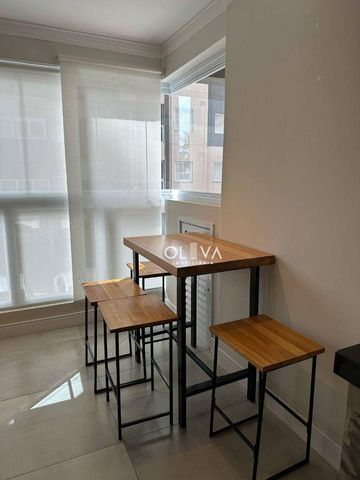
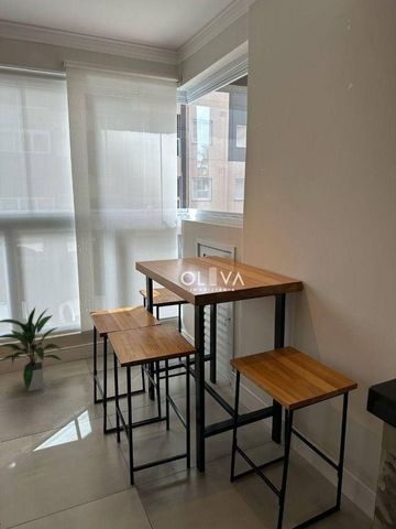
+ indoor plant [0,306,63,392]
